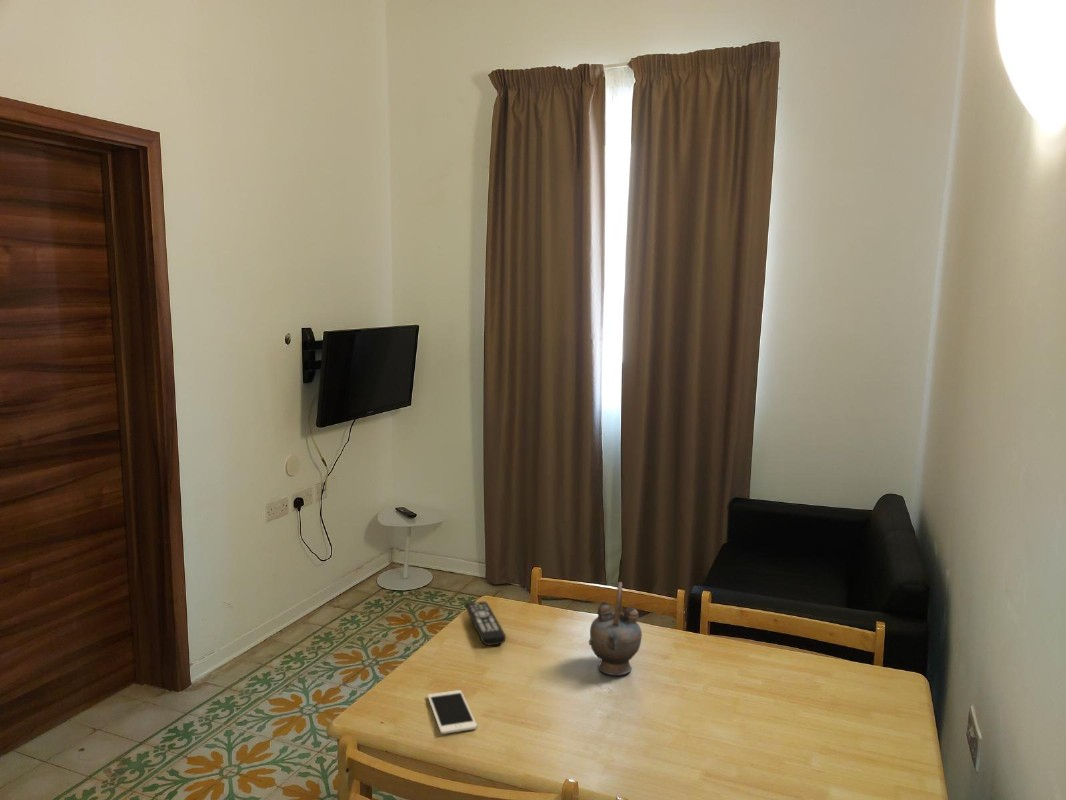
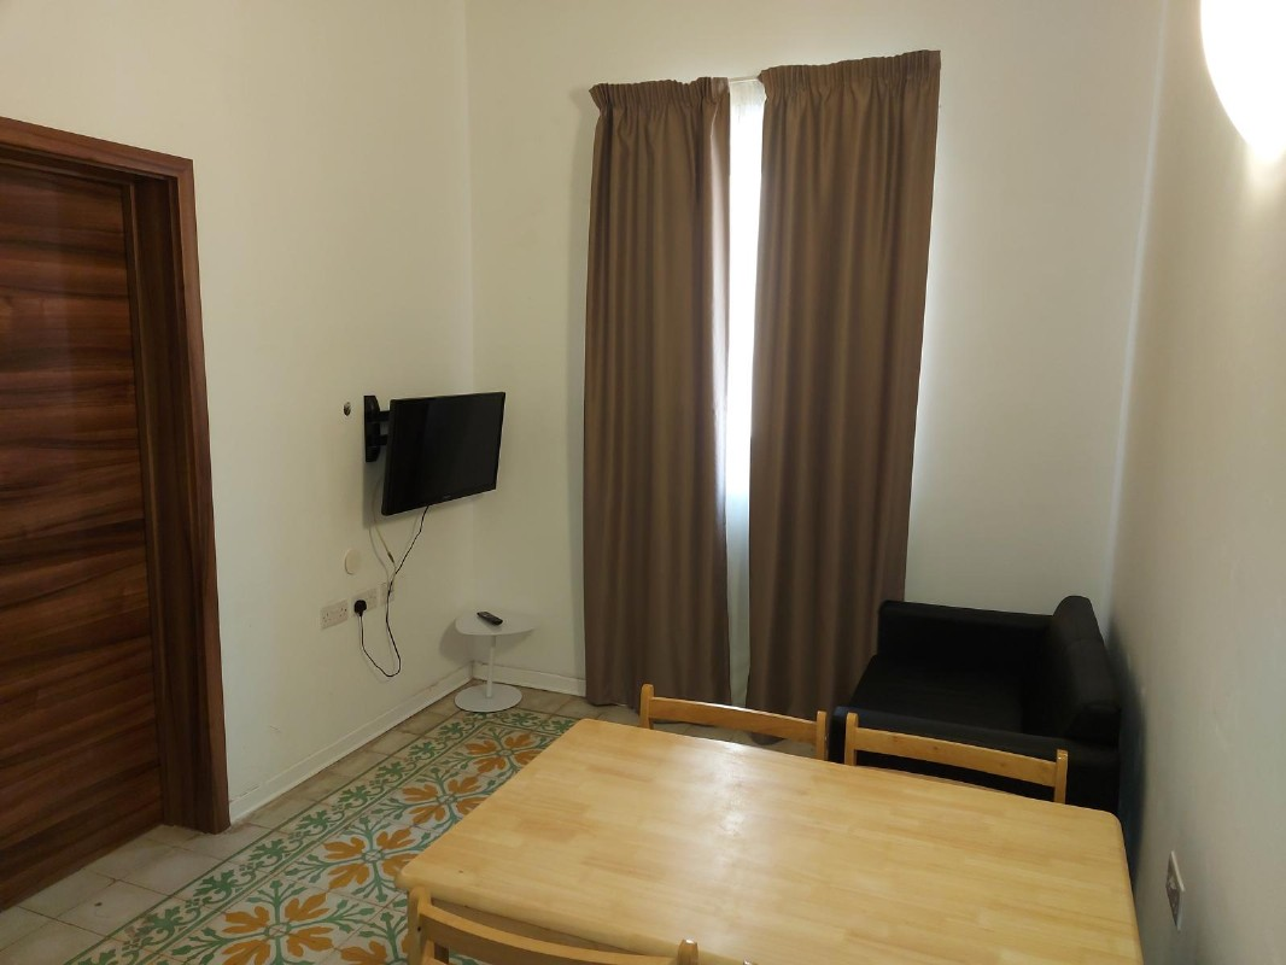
- cell phone [427,689,478,735]
- remote control [464,601,507,646]
- teapot [588,581,643,676]
